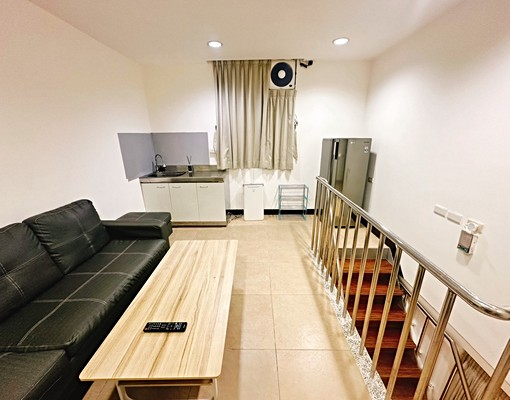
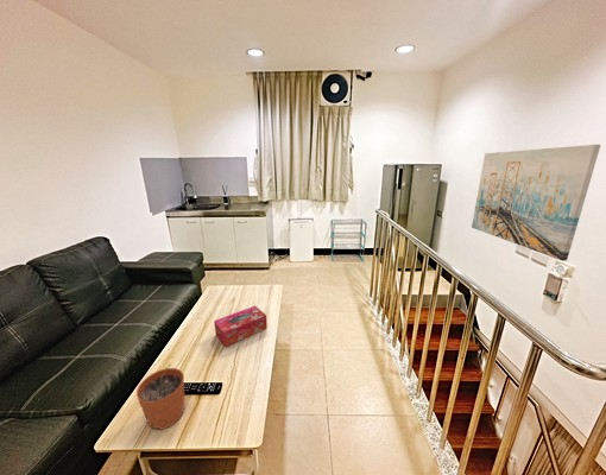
+ tissue box [213,305,269,348]
+ plant pot [135,363,185,431]
+ wall art [471,144,601,262]
